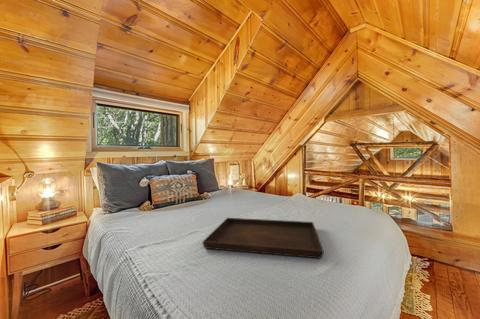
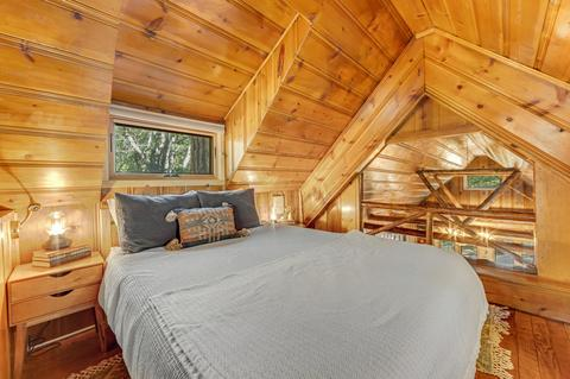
- serving tray [202,217,325,259]
